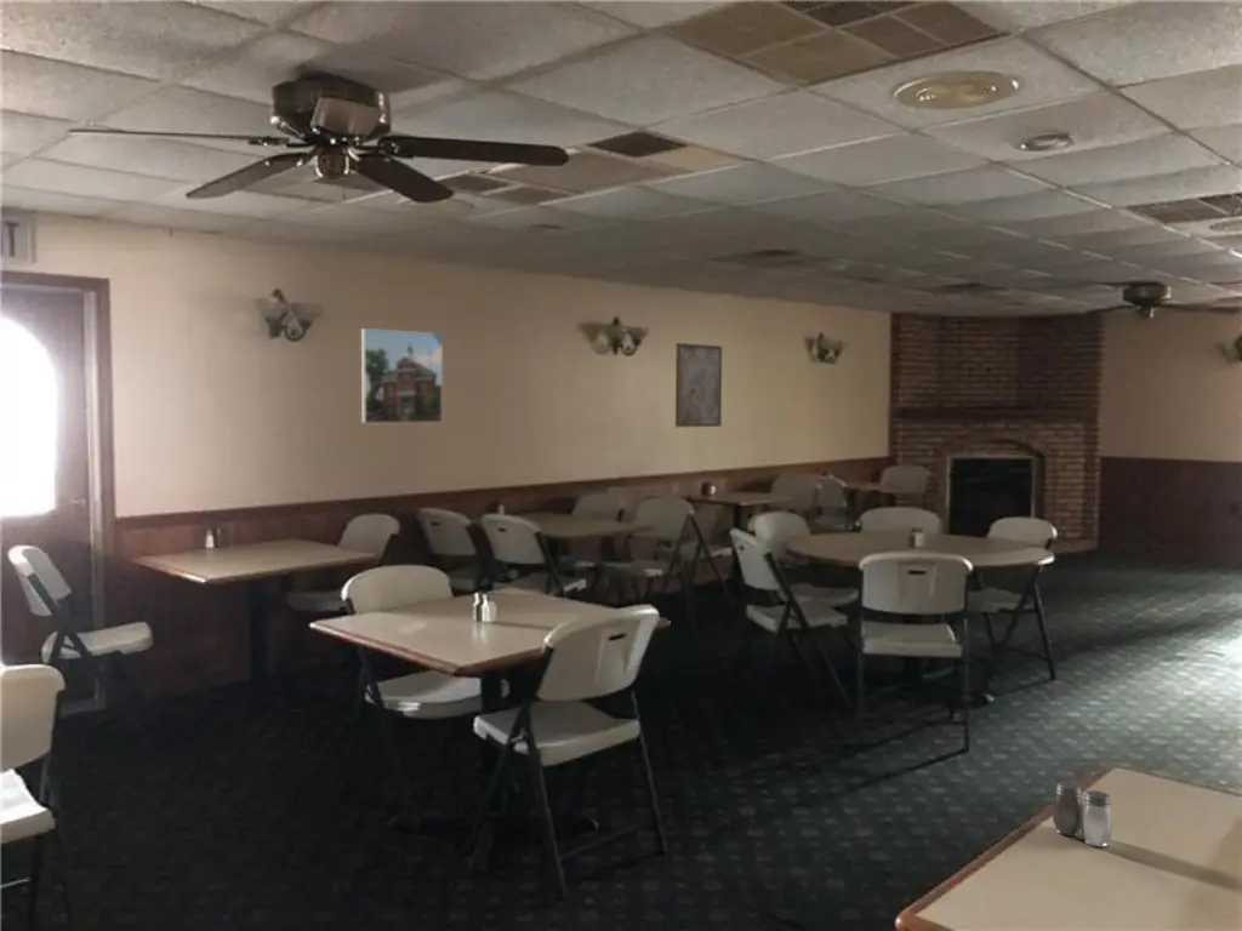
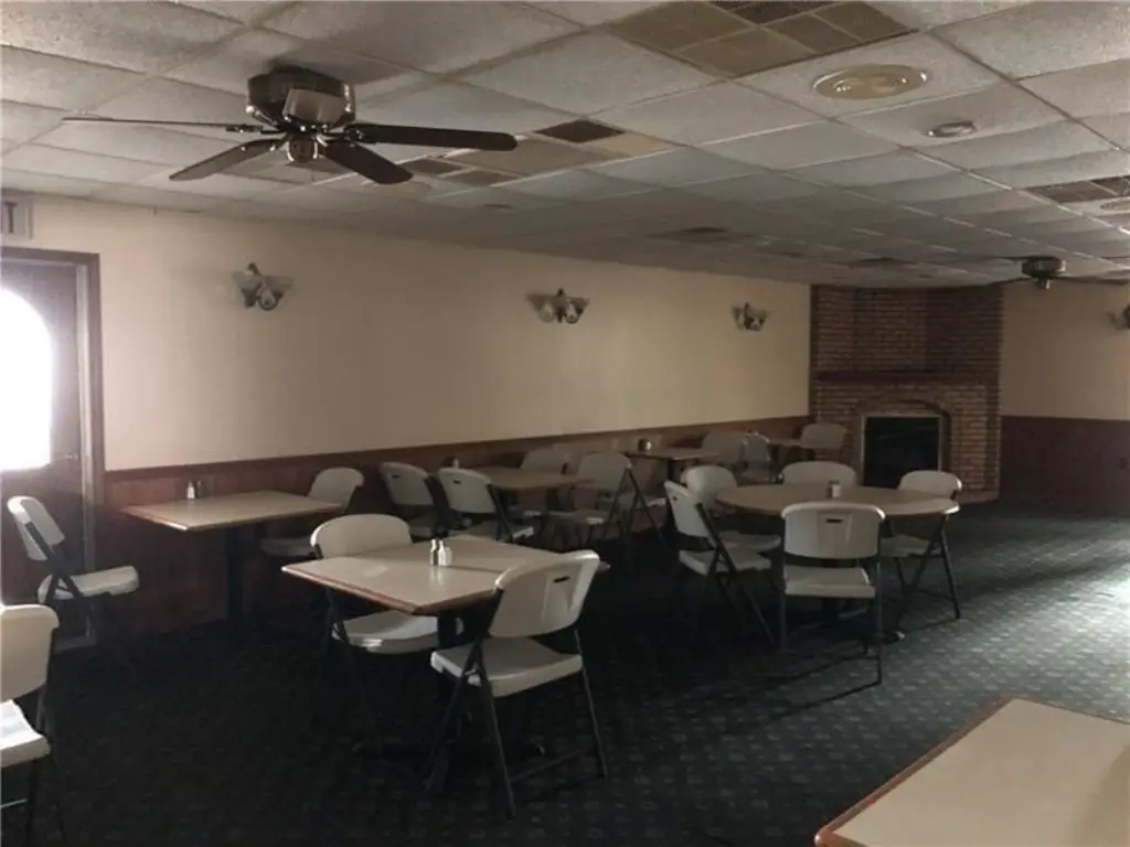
- wall art [674,342,723,428]
- salt and pepper shaker [1052,781,1113,847]
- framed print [360,327,444,424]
